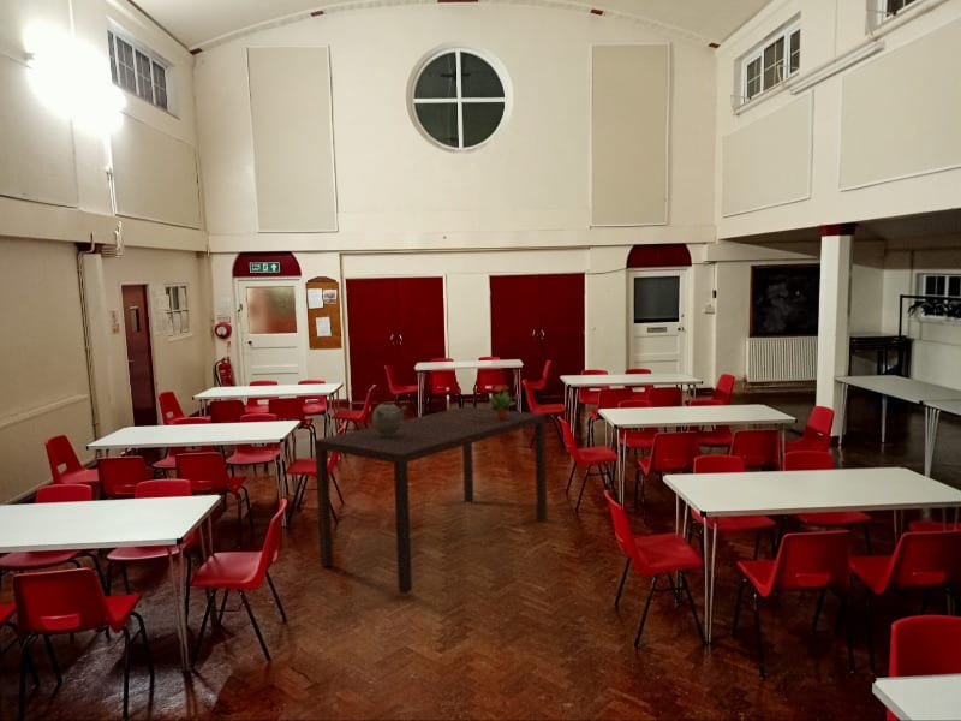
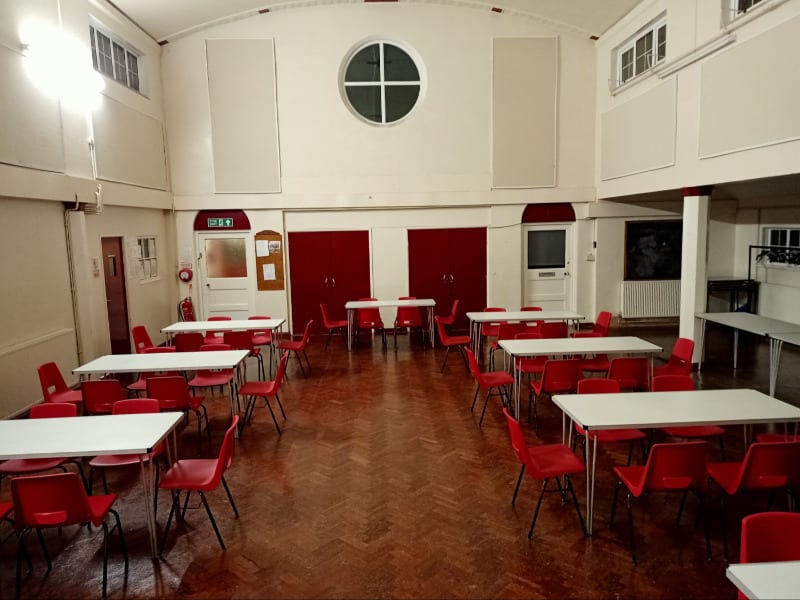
- dining table [314,405,548,595]
- potted plant [487,383,519,421]
- ceramic jug [371,401,407,437]
